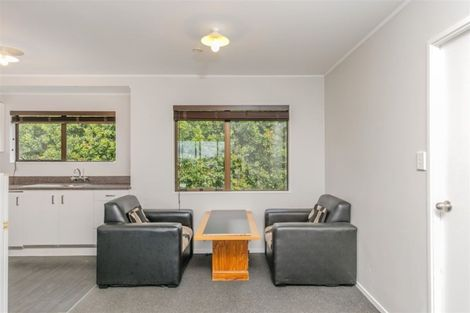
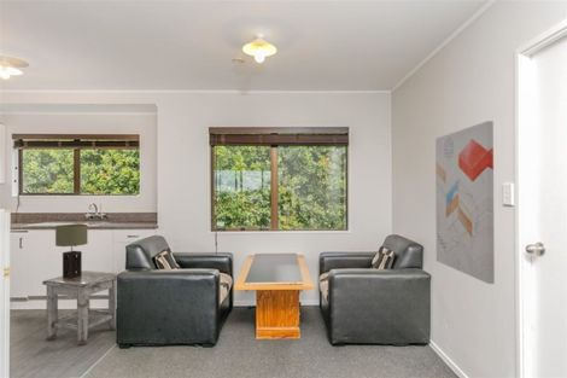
+ stool [41,269,119,347]
+ table lamp [54,223,88,279]
+ wall art [434,120,496,285]
